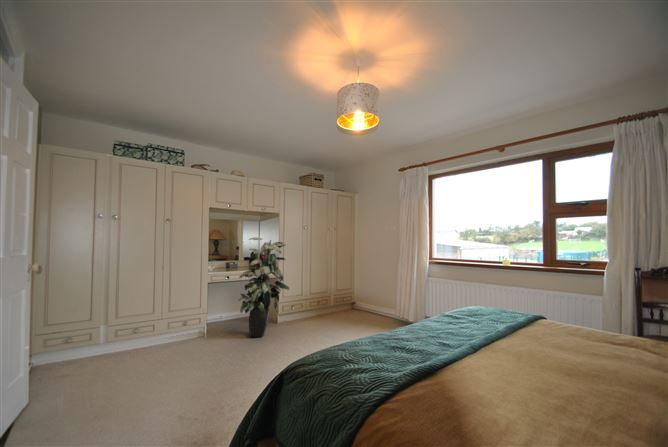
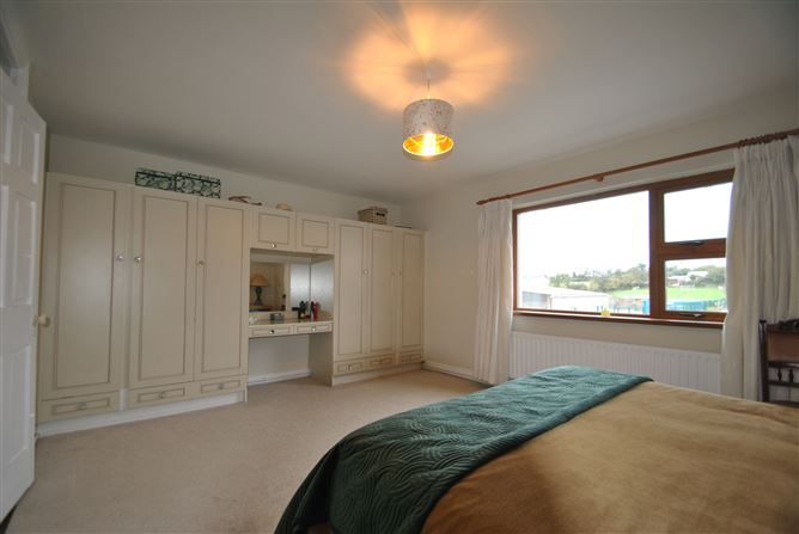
- indoor plant [237,236,290,338]
